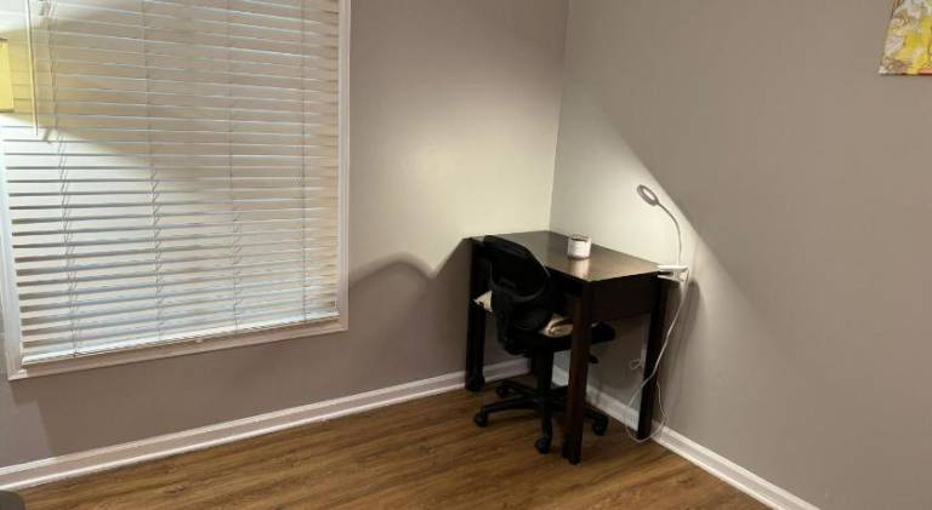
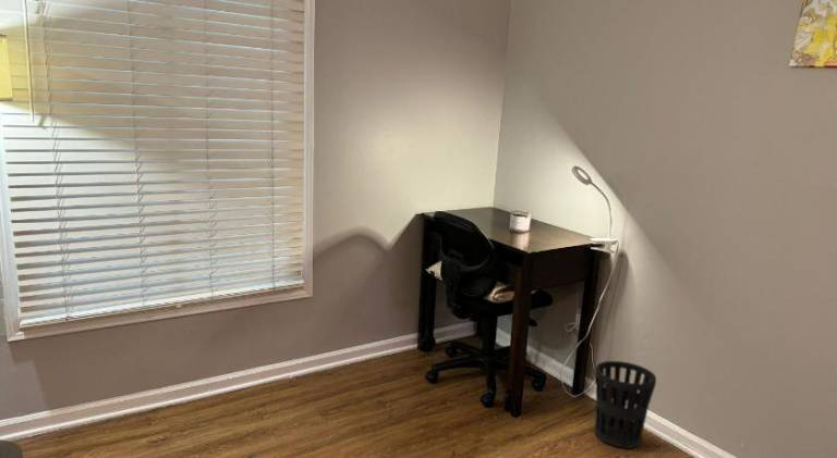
+ wastebasket [594,360,657,449]
